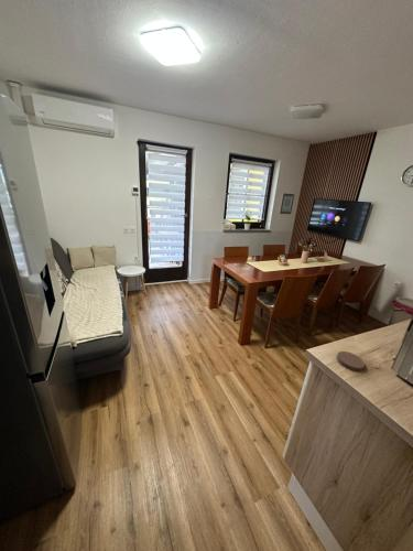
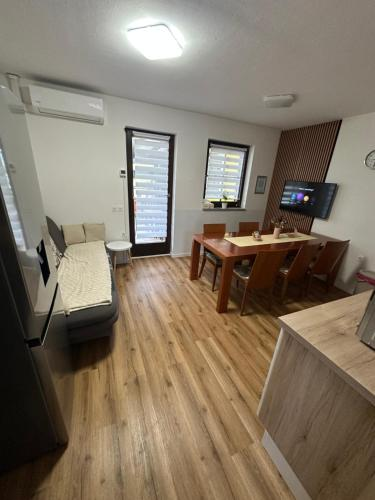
- coaster [336,350,366,371]
